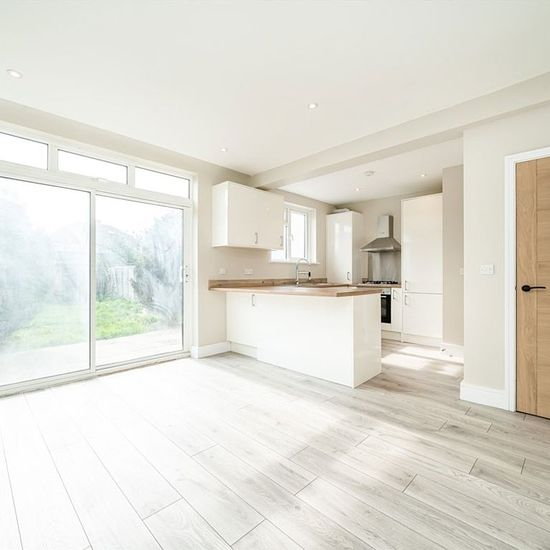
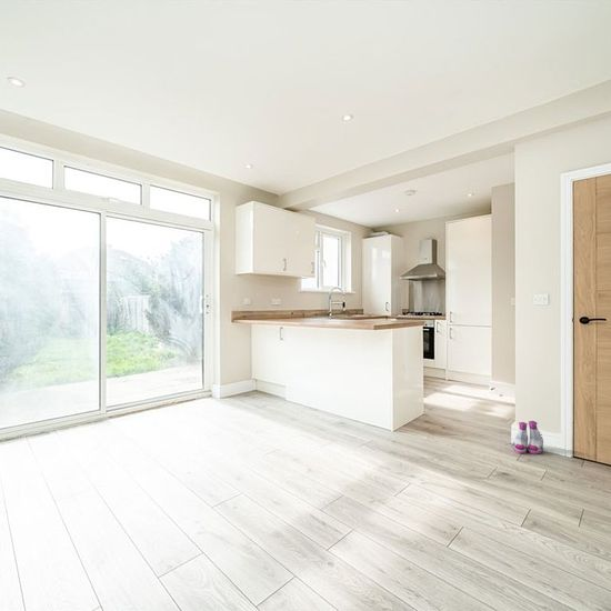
+ boots [512,420,544,455]
